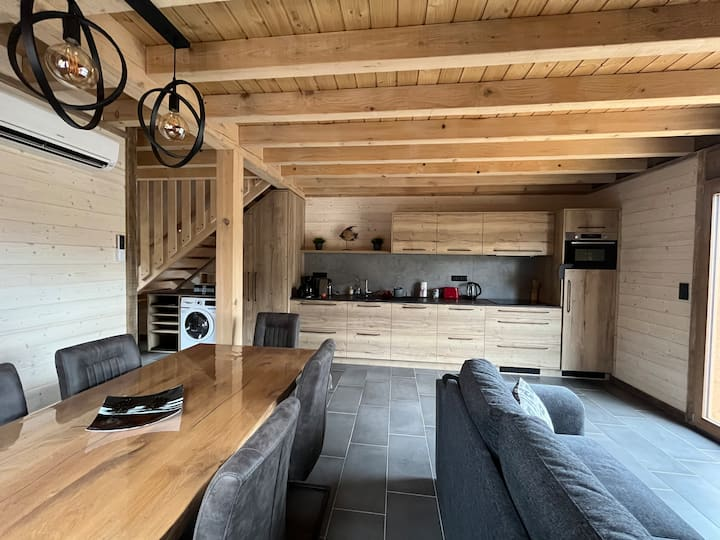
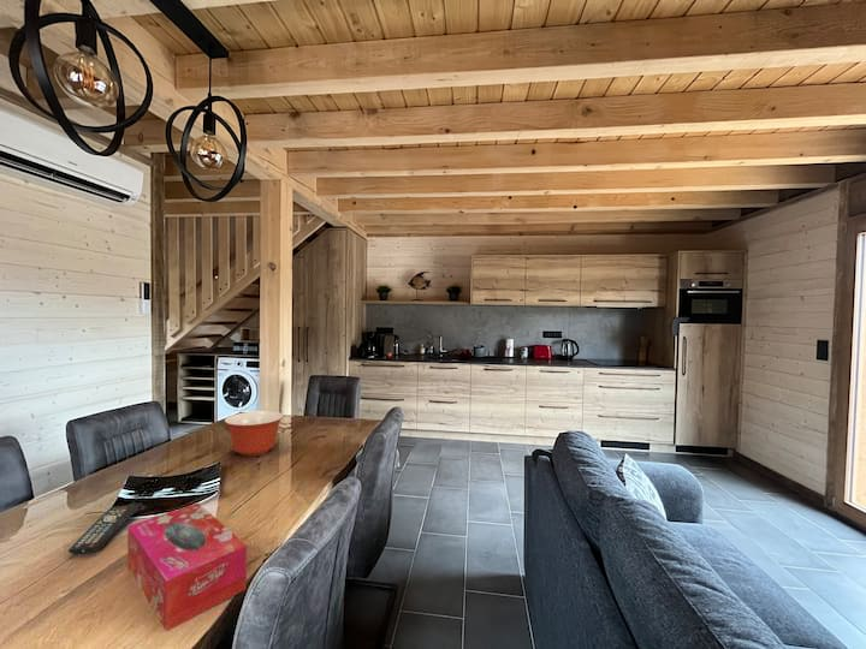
+ remote control [67,504,140,555]
+ mixing bowl [224,410,285,457]
+ tissue box [126,502,248,632]
